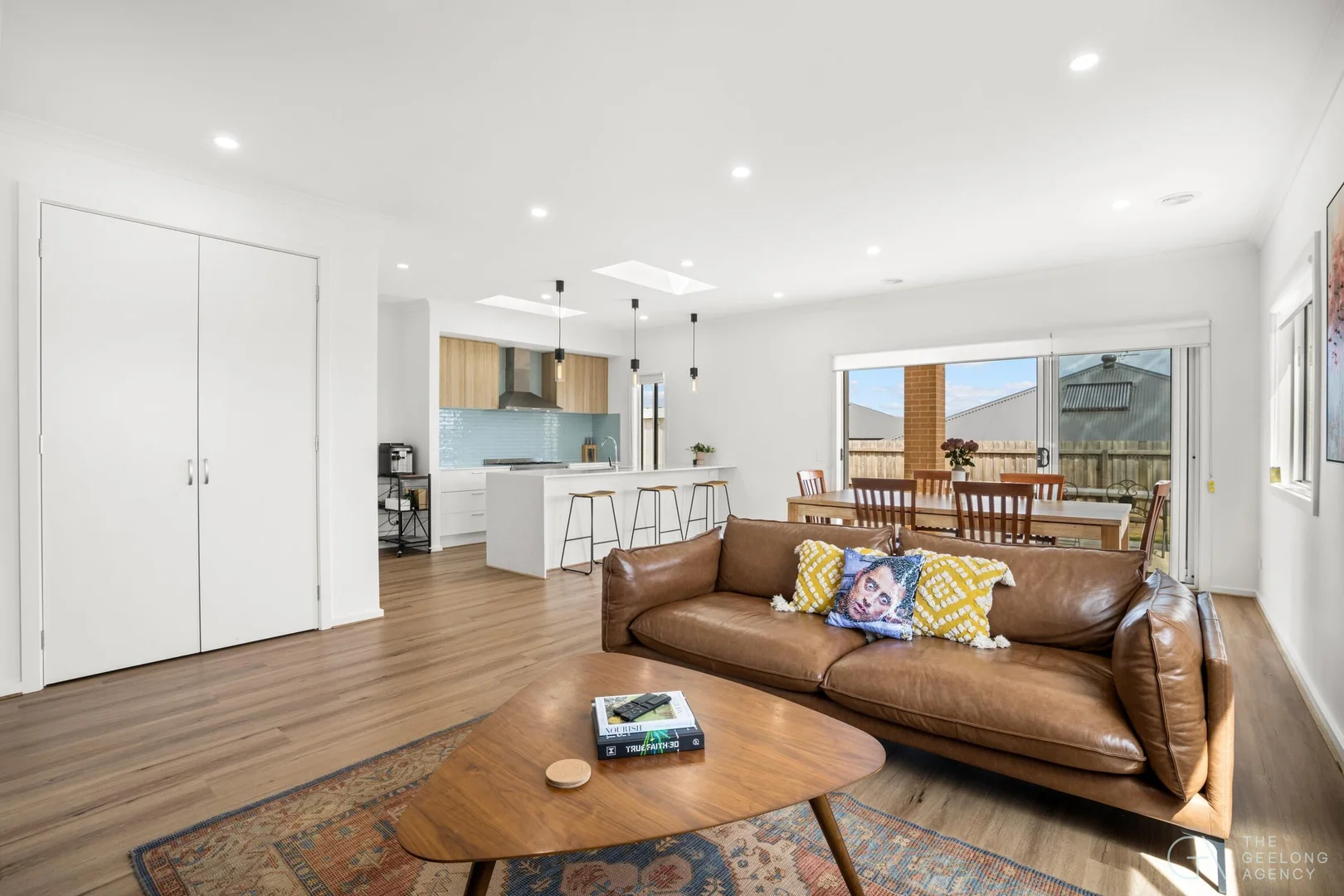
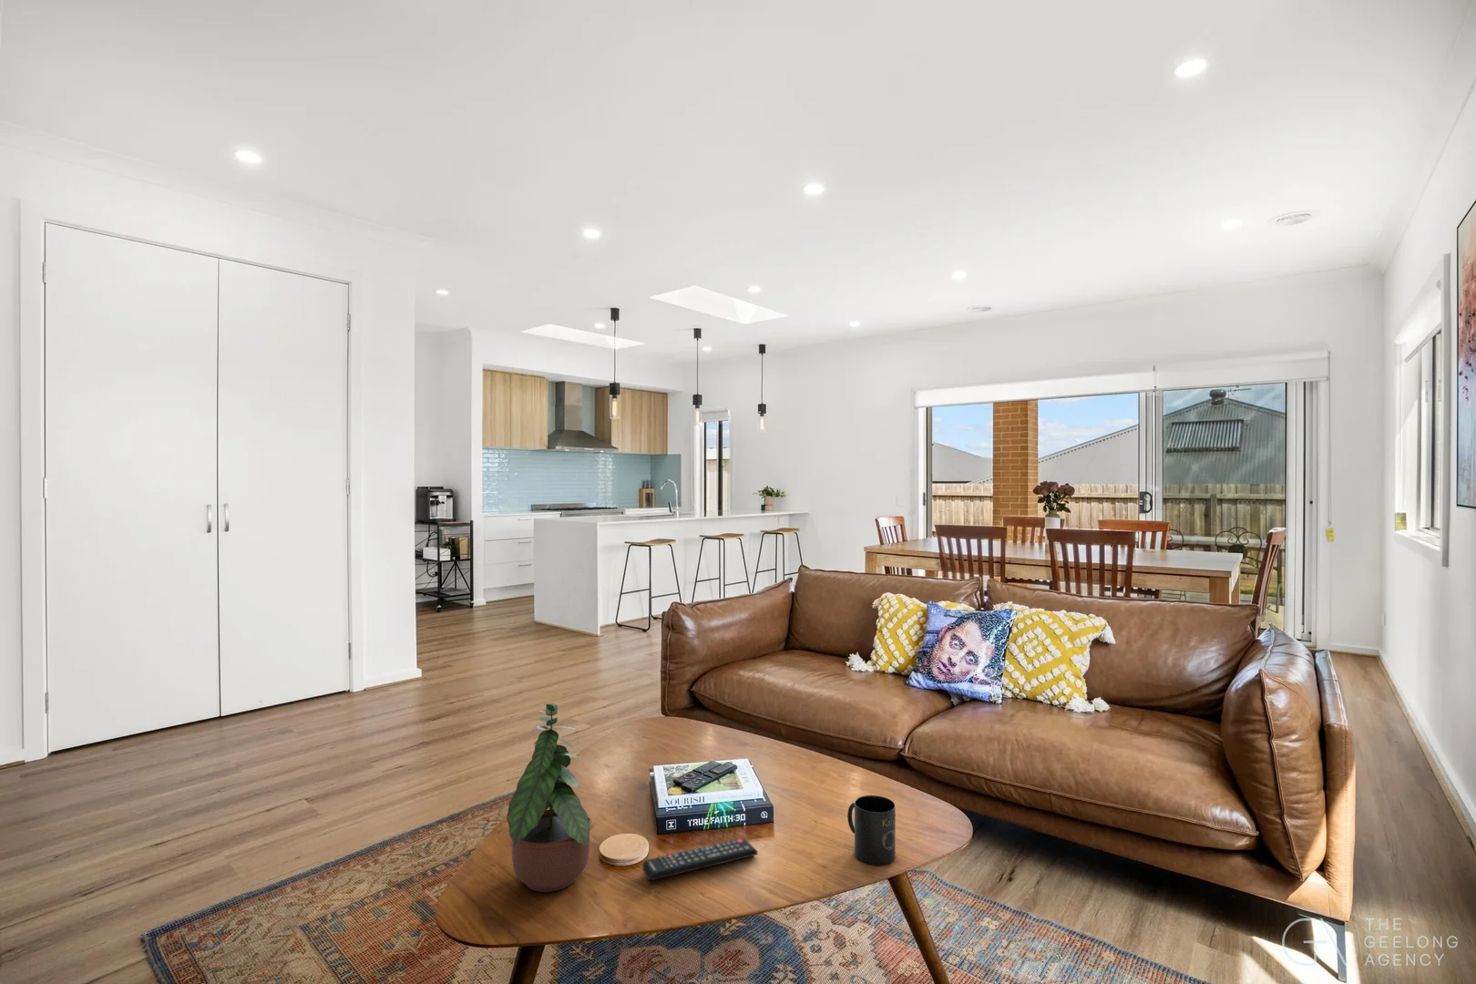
+ mug [847,794,896,865]
+ remote control [641,837,759,882]
+ potted plant [502,702,593,893]
